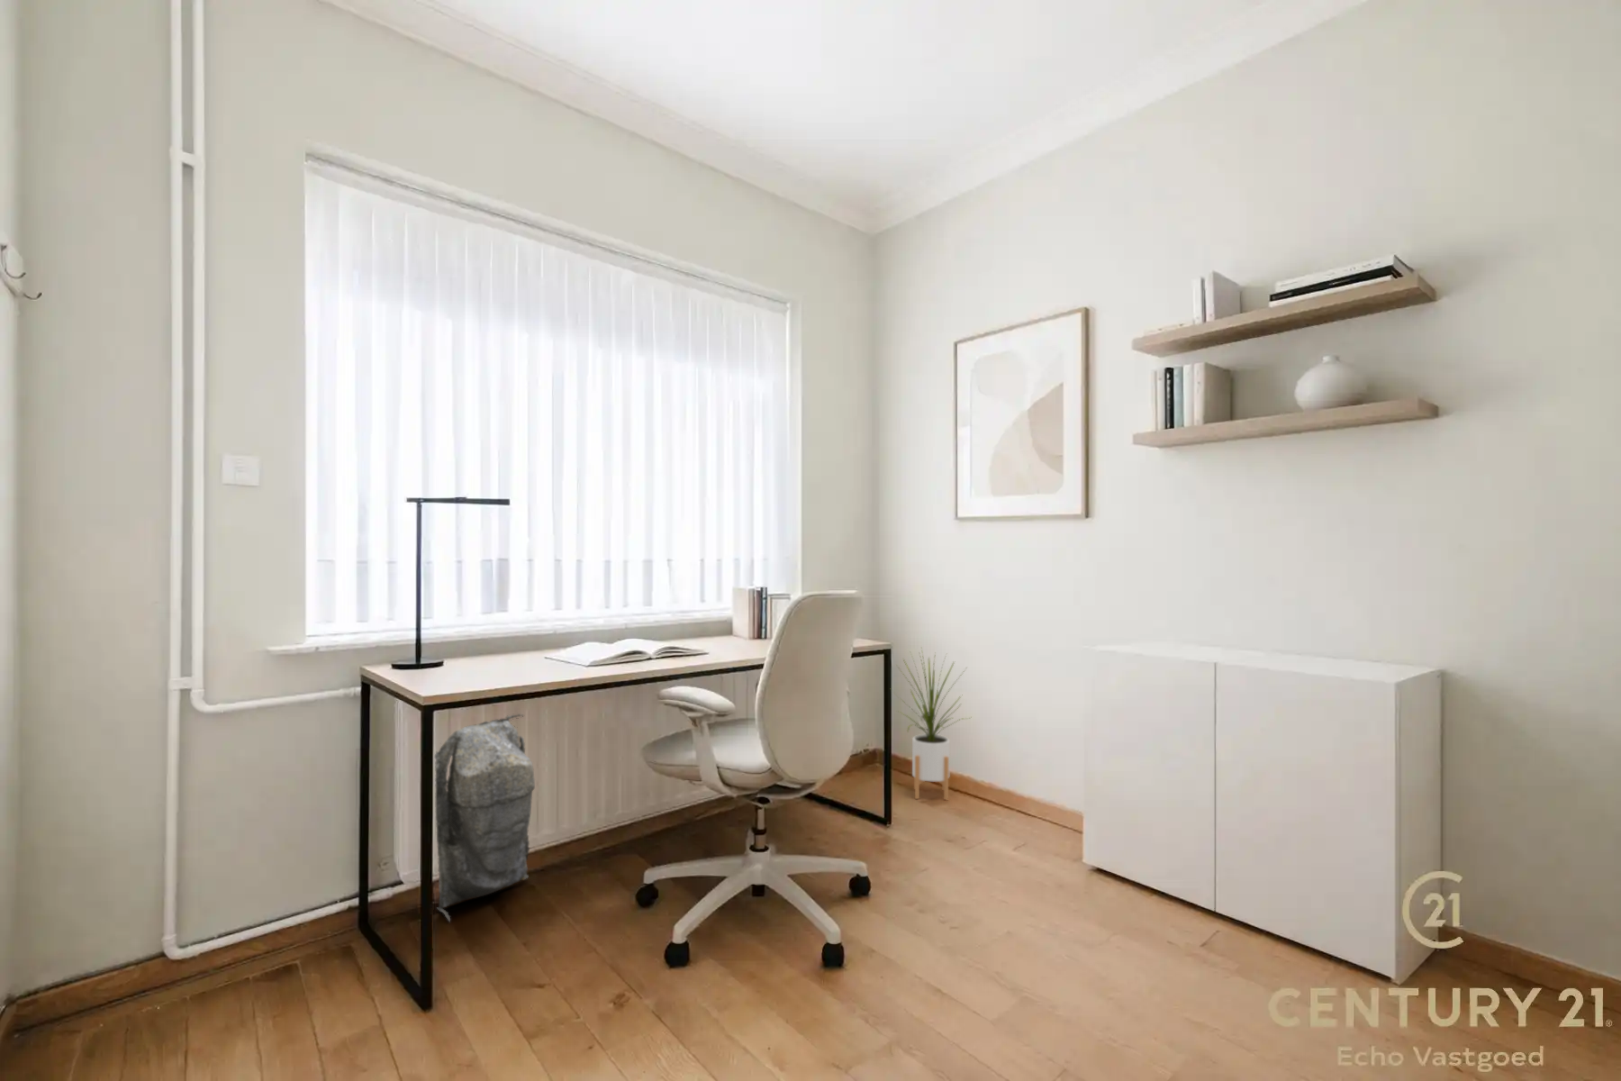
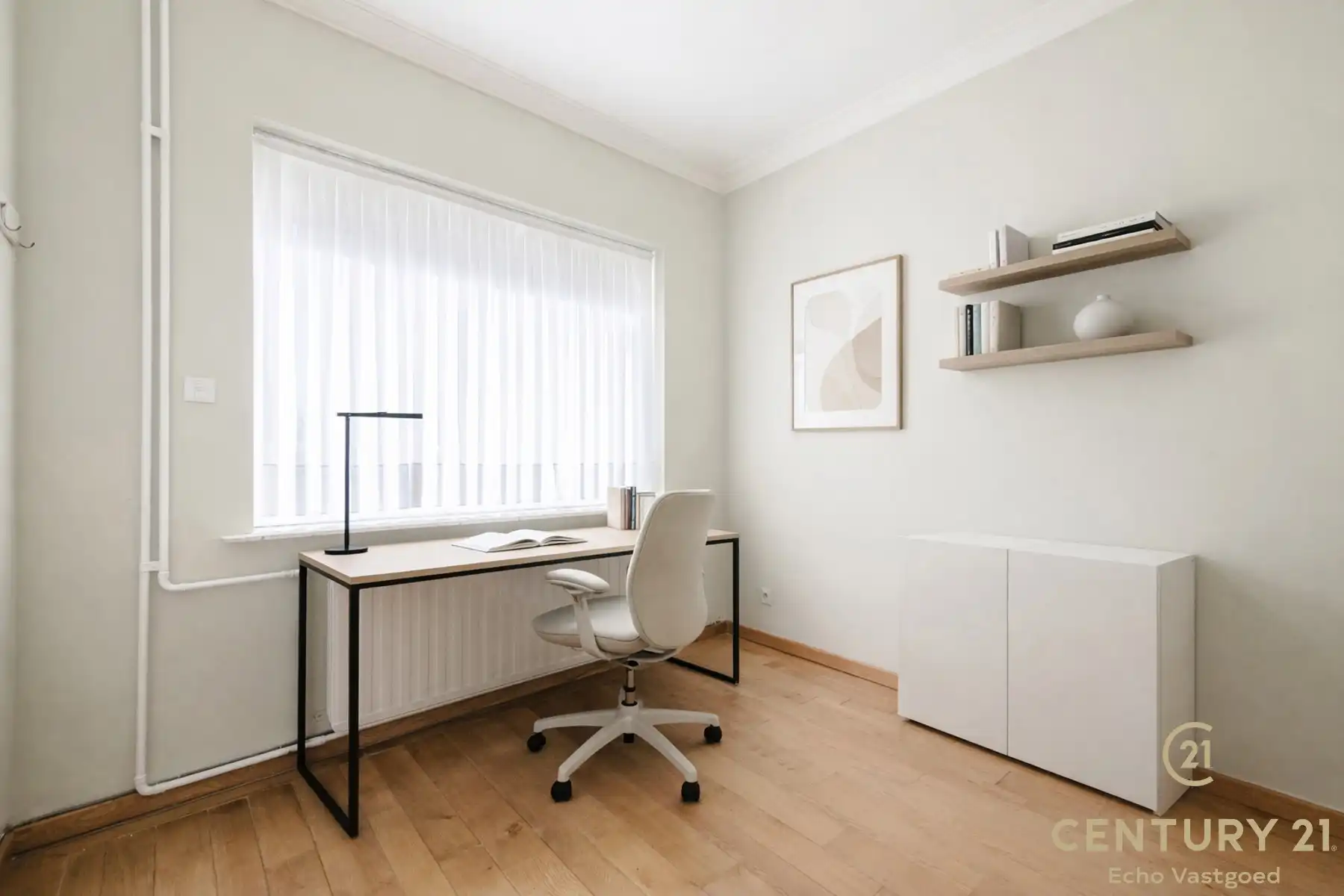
- house plant [890,648,972,801]
- buddha head [434,713,536,923]
